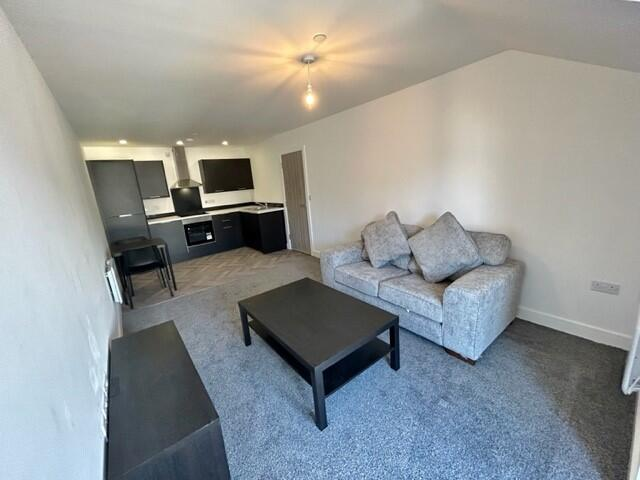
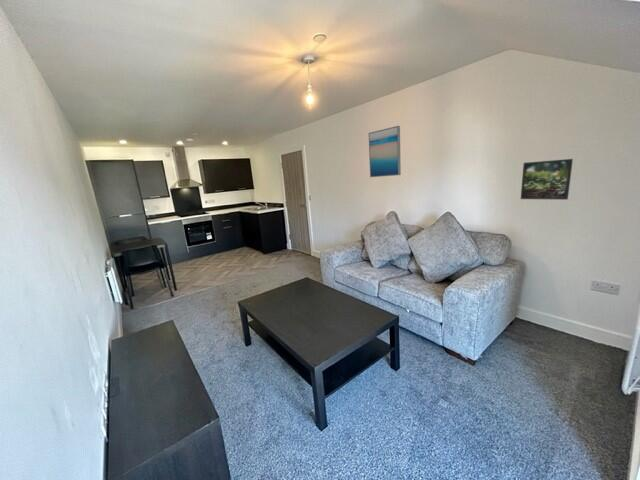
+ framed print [520,158,574,201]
+ wall art [367,125,402,178]
